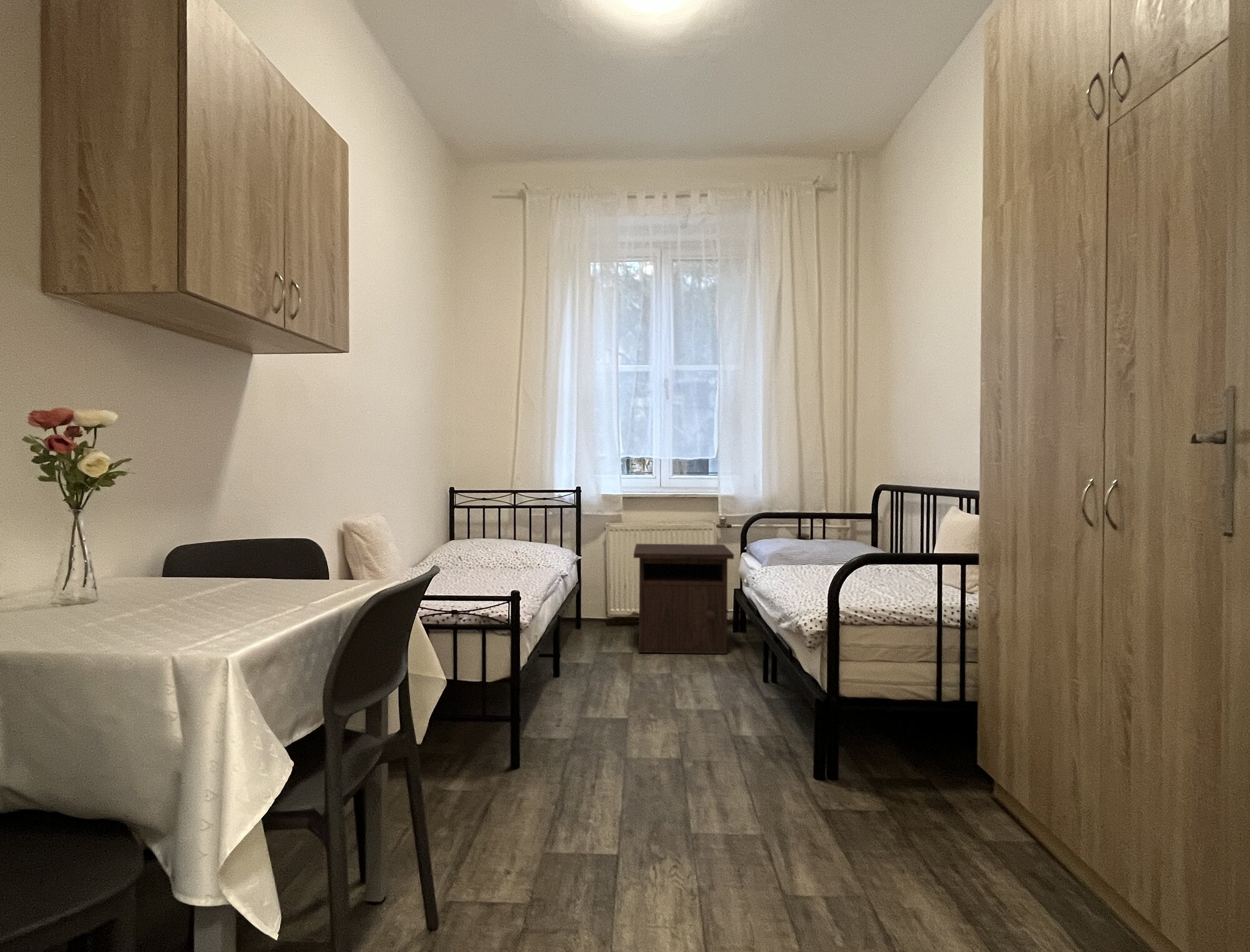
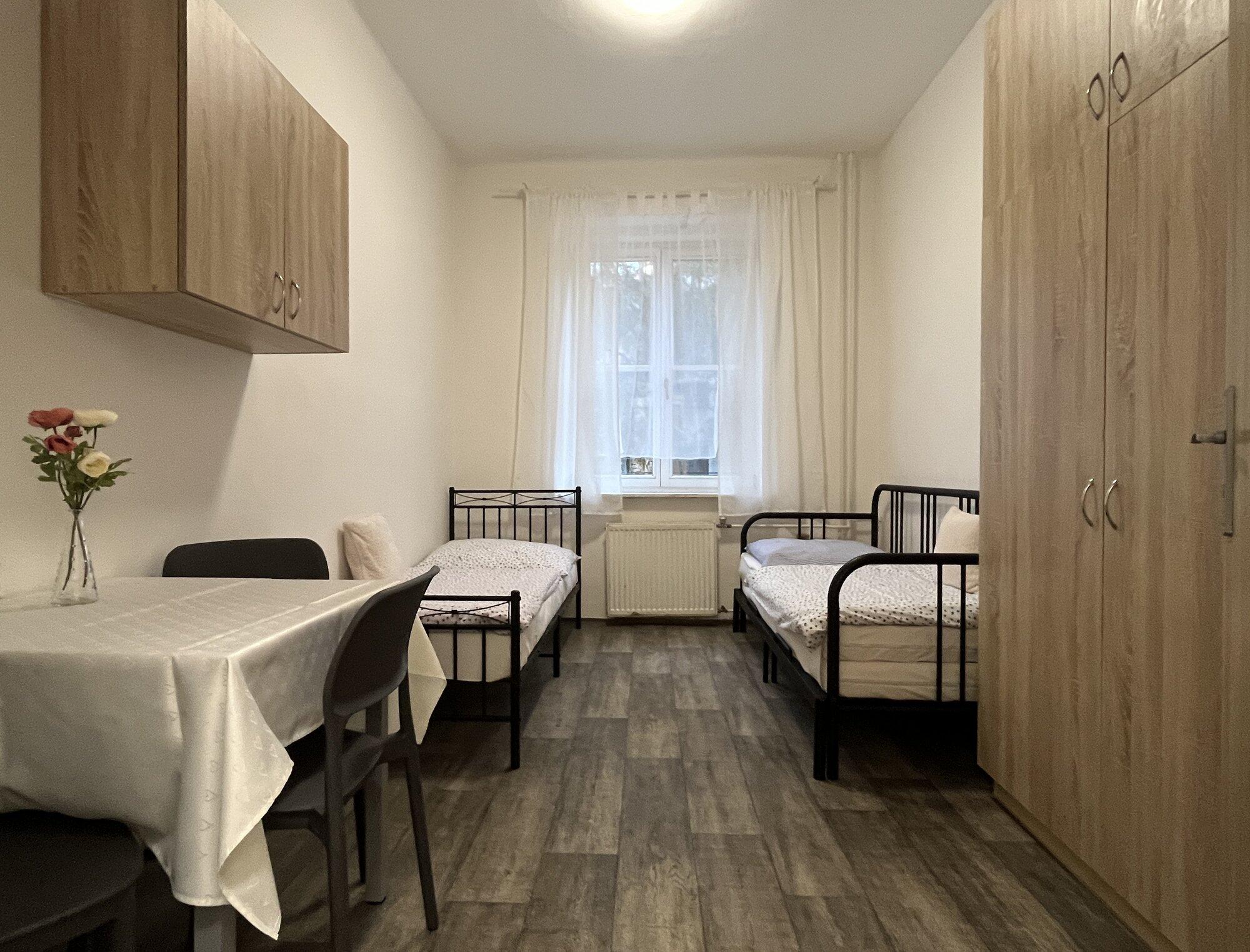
- nightstand [633,543,734,654]
